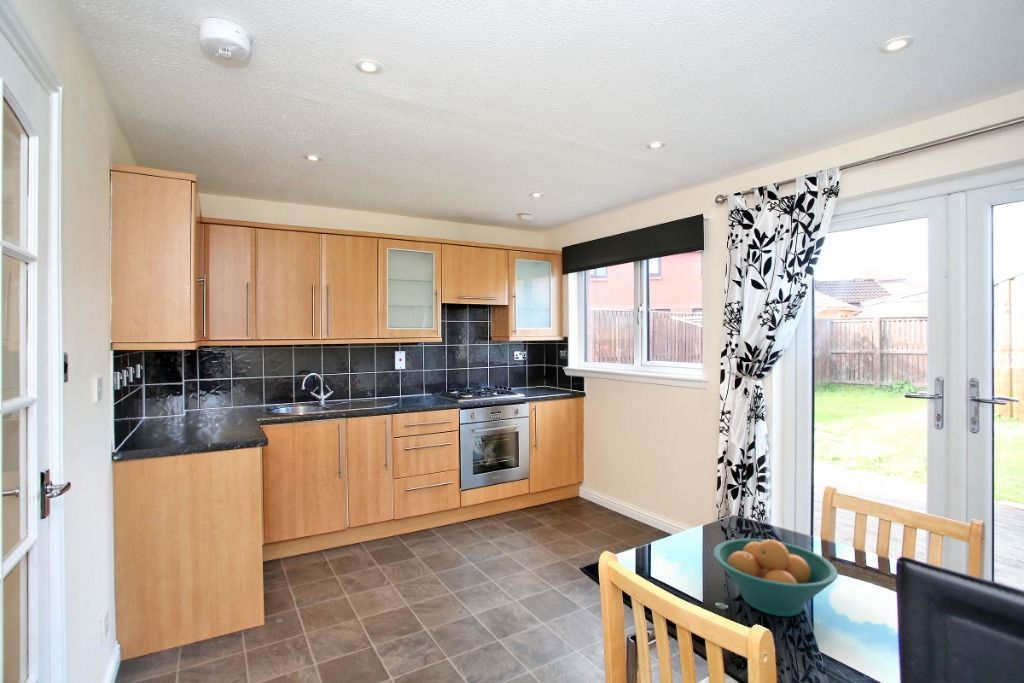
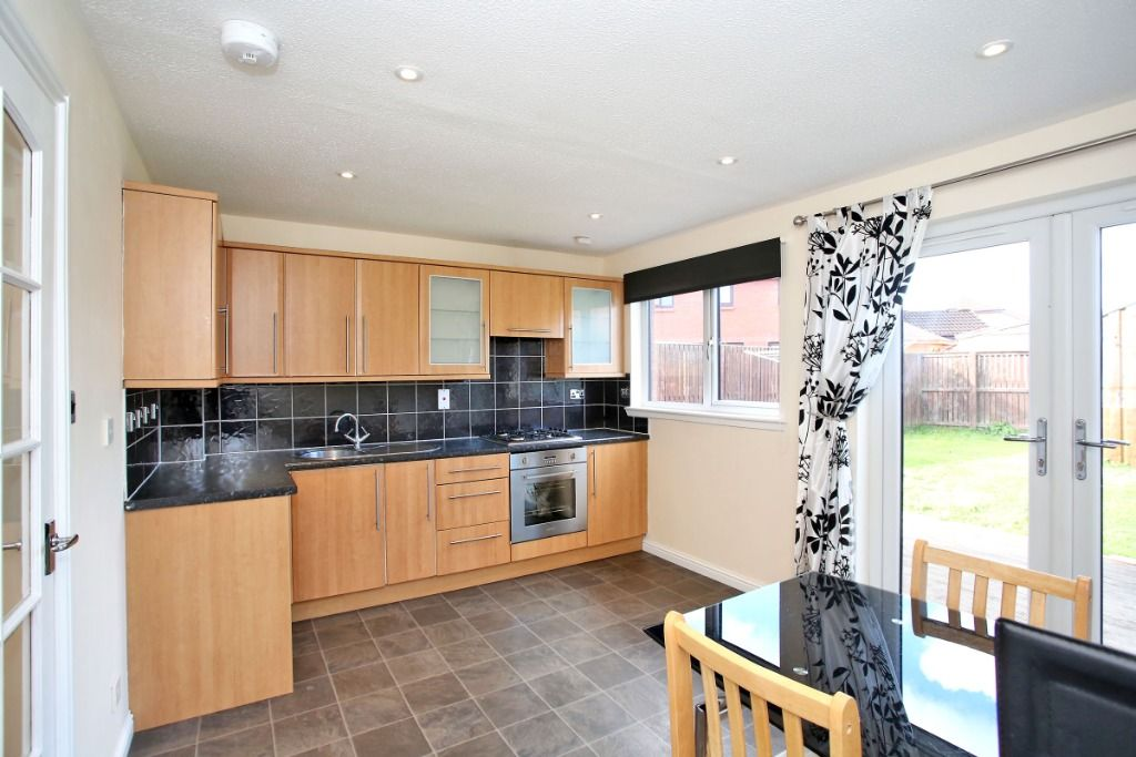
- fruit bowl [712,538,839,617]
